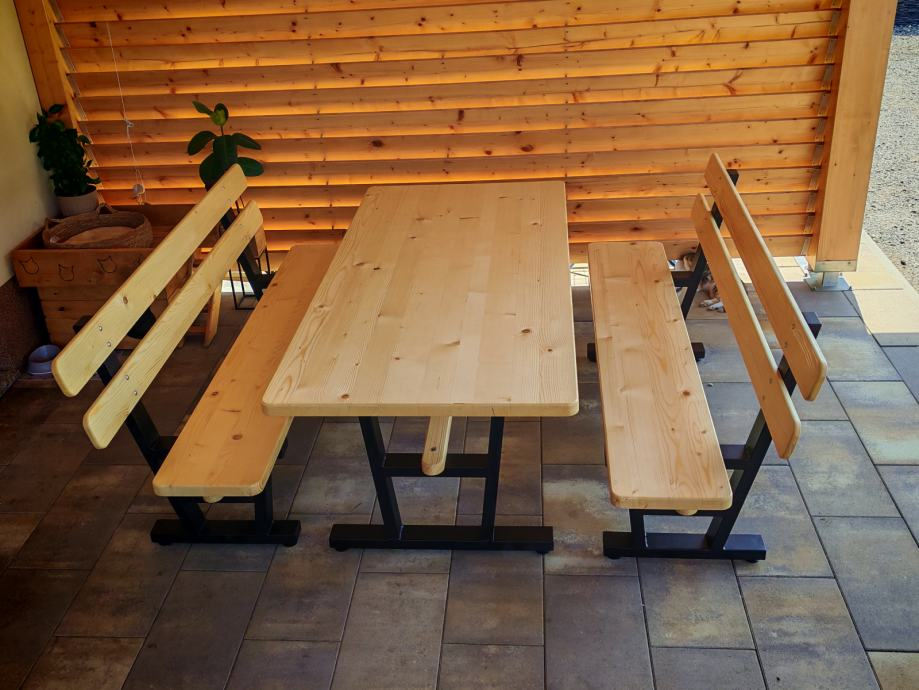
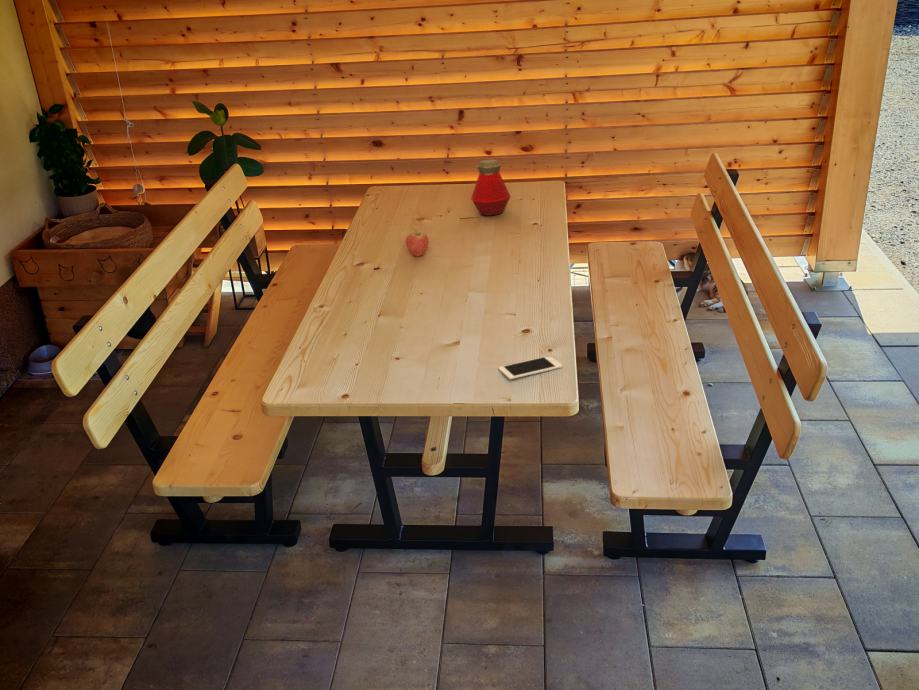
+ bottle [470,159,512,217]
+ fruit [405,228,430,257]
+ cell phone [498,356,564,380]
